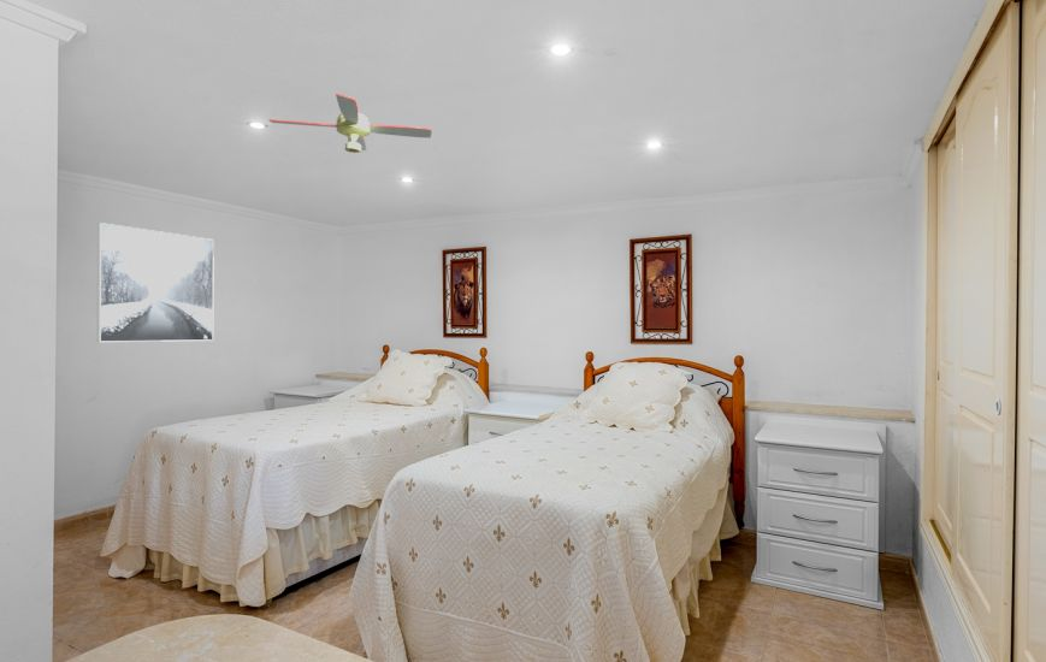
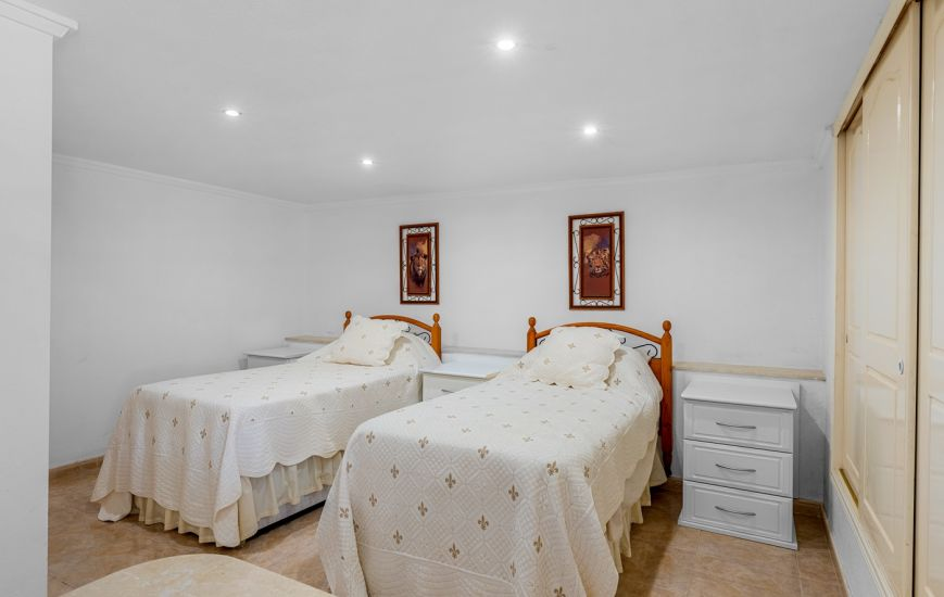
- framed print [96,221,215,343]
- ceiling fan [268,93,432,154]
